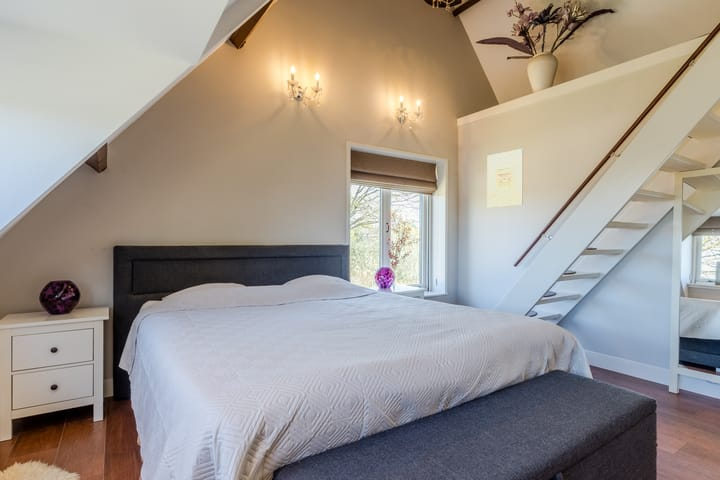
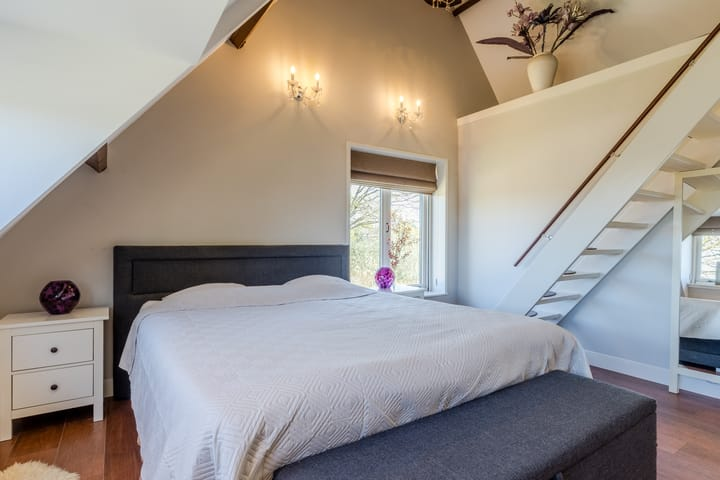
- wall art [486,148,524,208]
